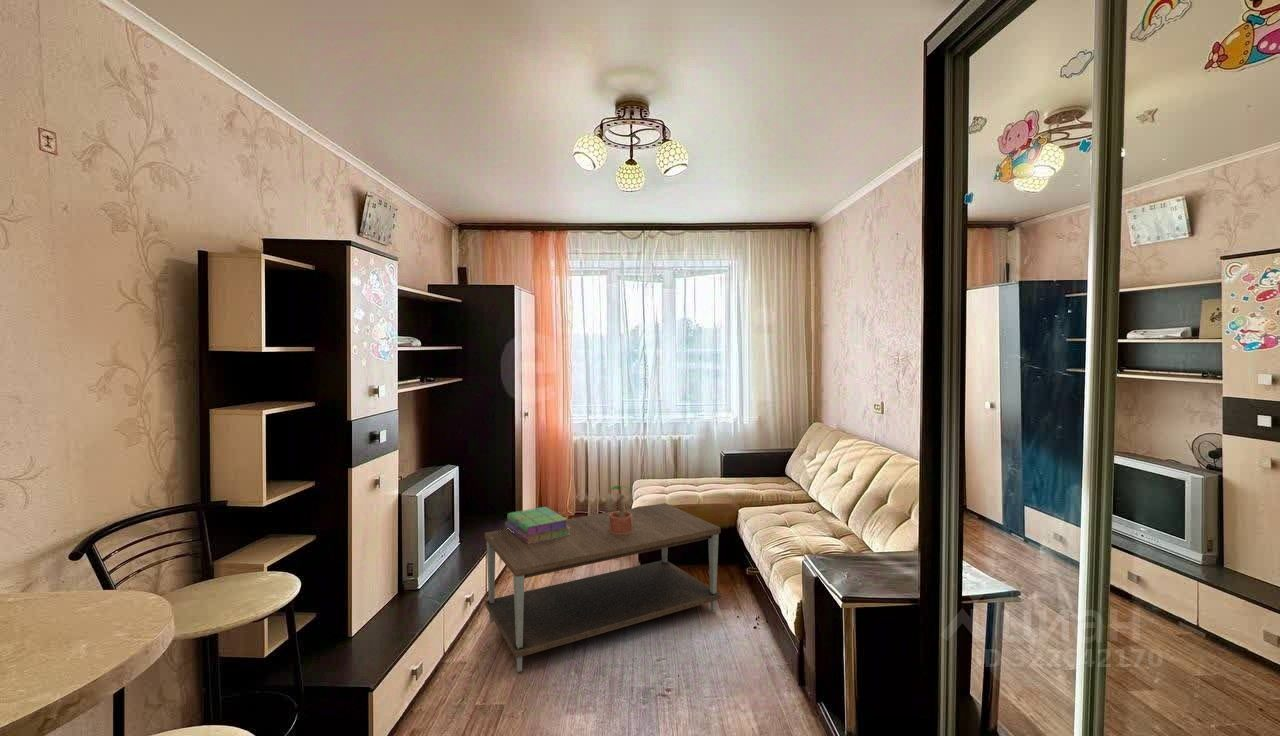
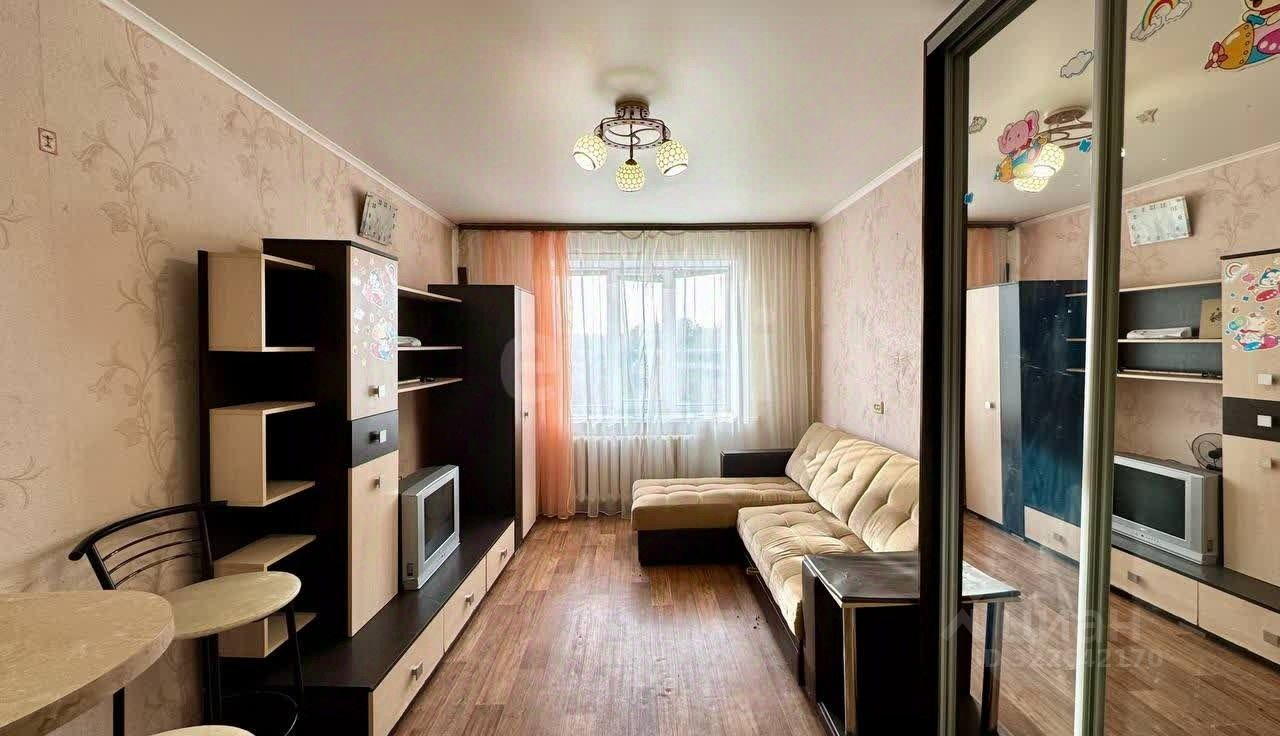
- coffee table [484,502,722,673]
- potted plant [608,485,633,534]
- stack of books [504,506,570,544]
